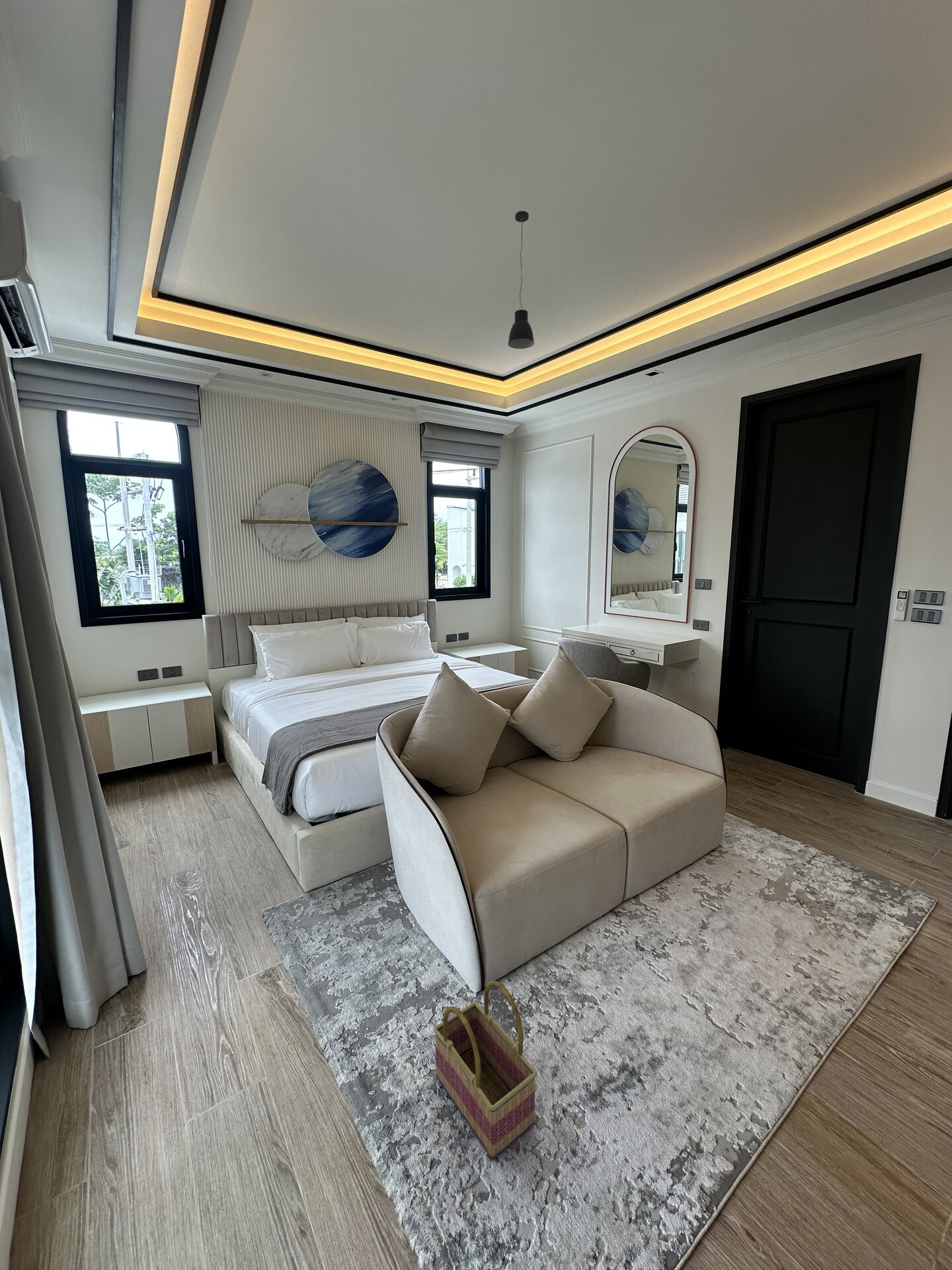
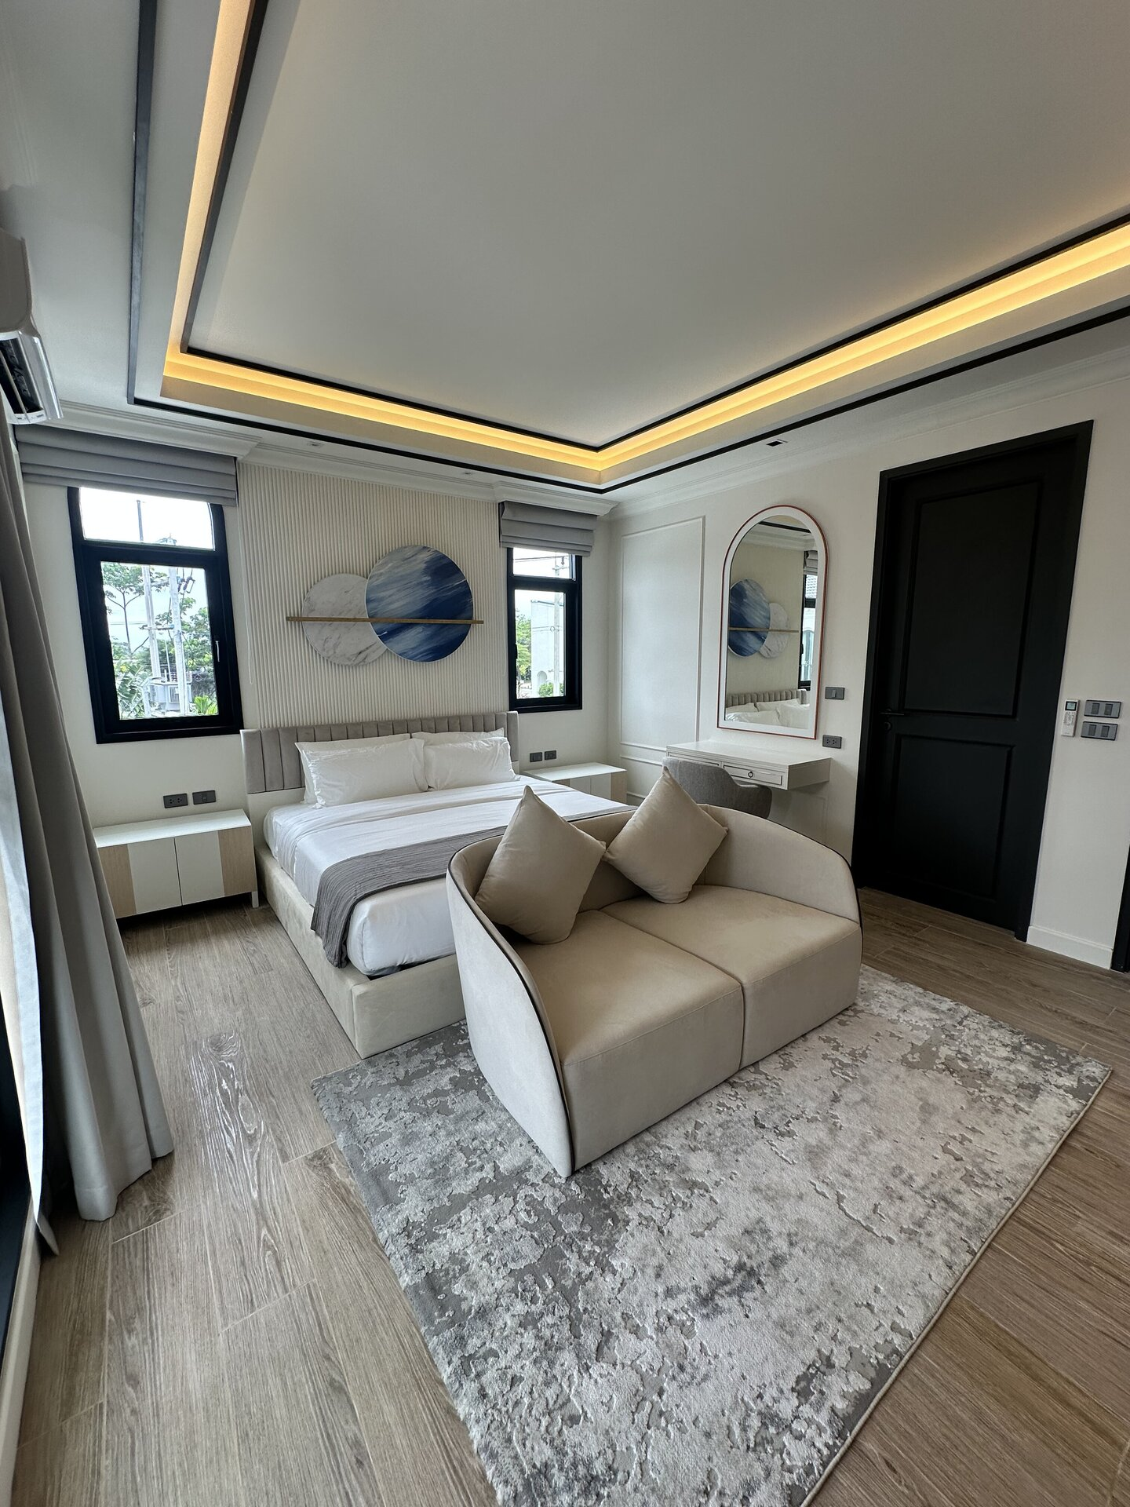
- basket [433,980,537,1160]
- pendant light [507,210,535,349]
